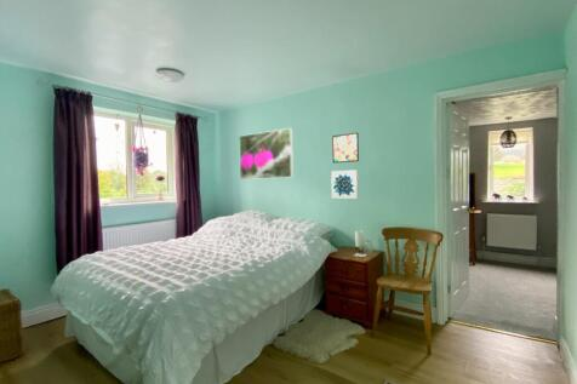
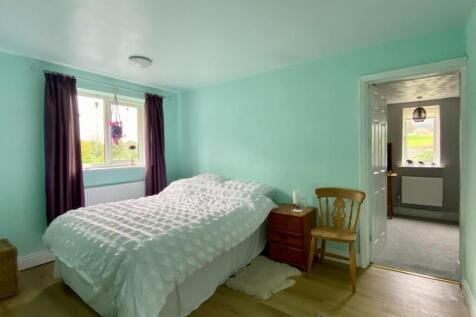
- wall art [331,132,360,164]
- wall art [330,168,360,200]
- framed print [238,127,295,180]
